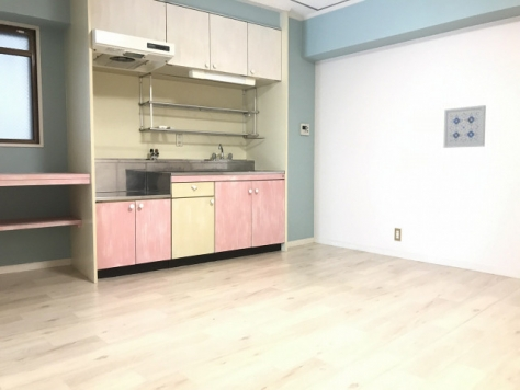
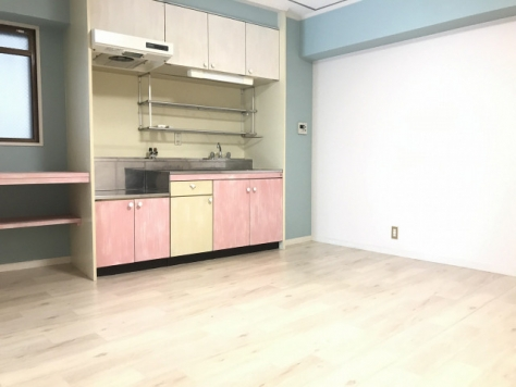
- wall art [442,104,487,149]
